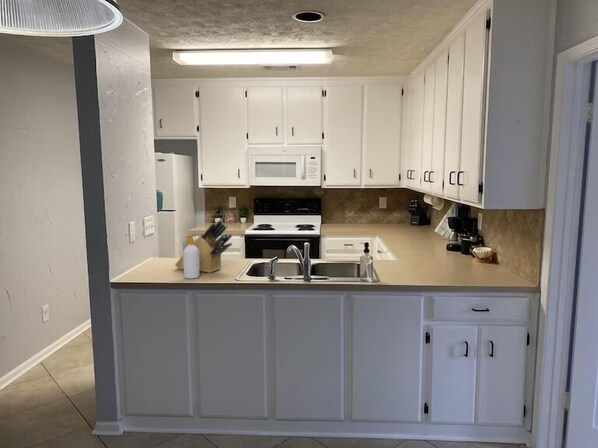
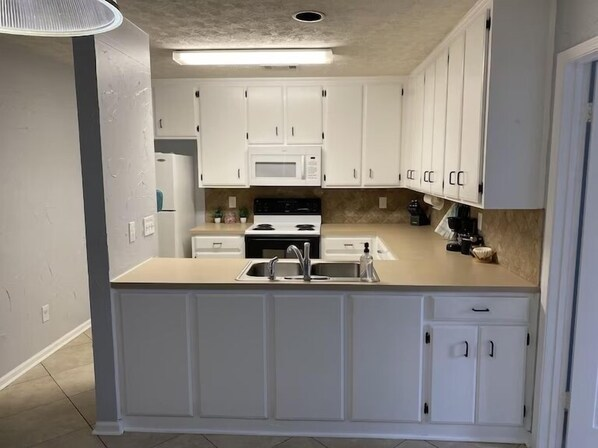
- knife block [174,218,234,274]
- soap bottle [182,234,201,280]
